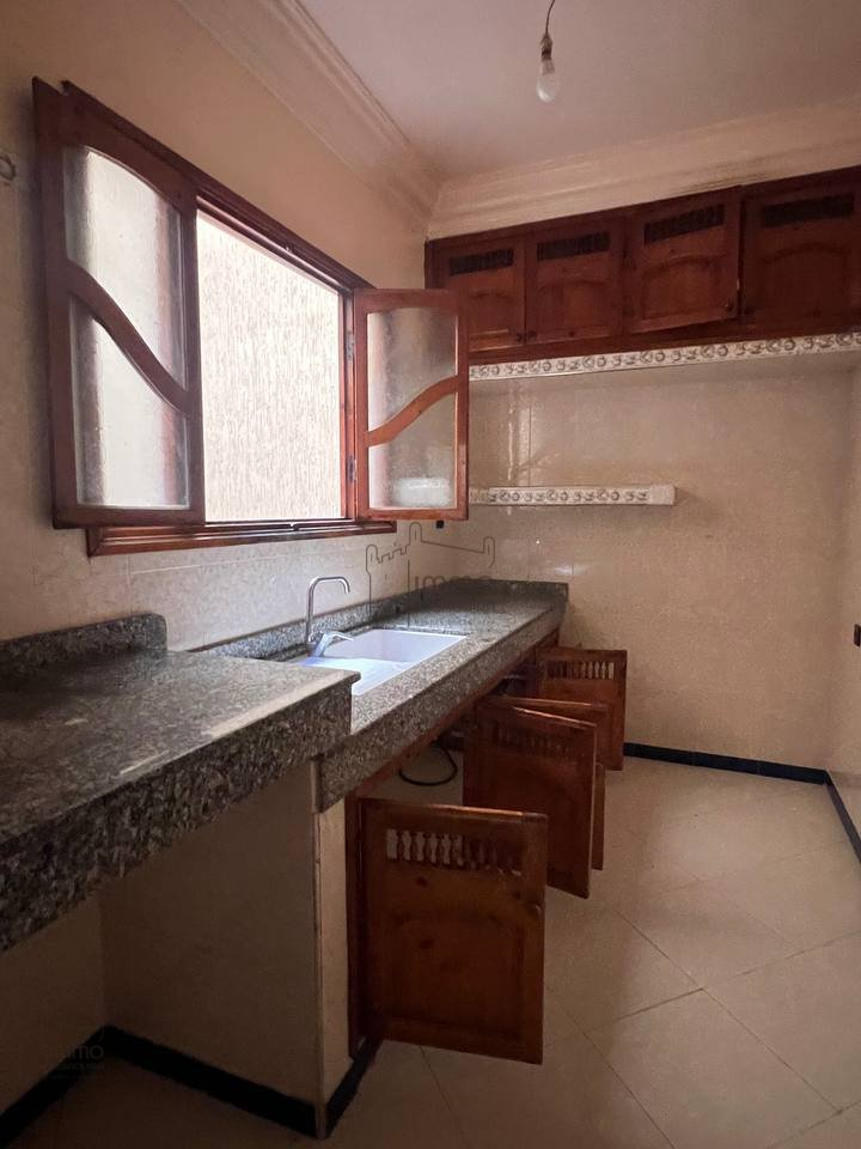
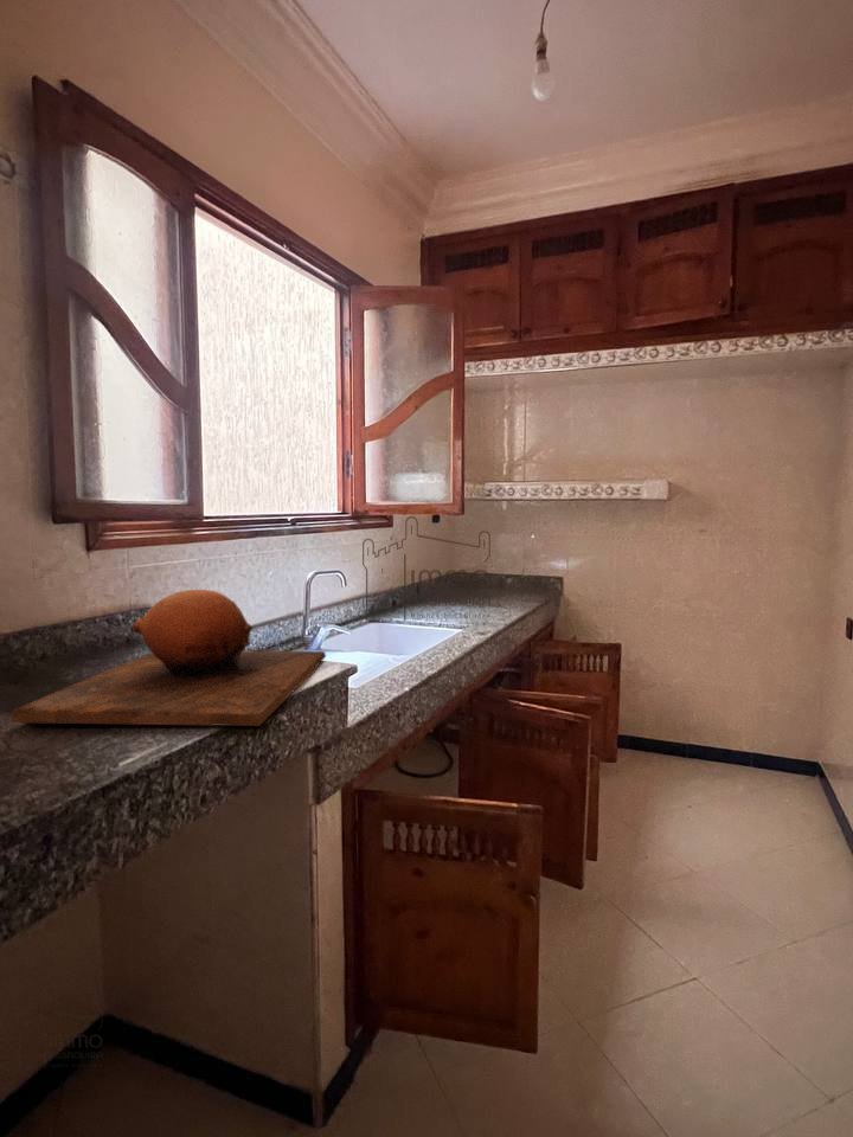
+ chopping board [11,589,327,727]
